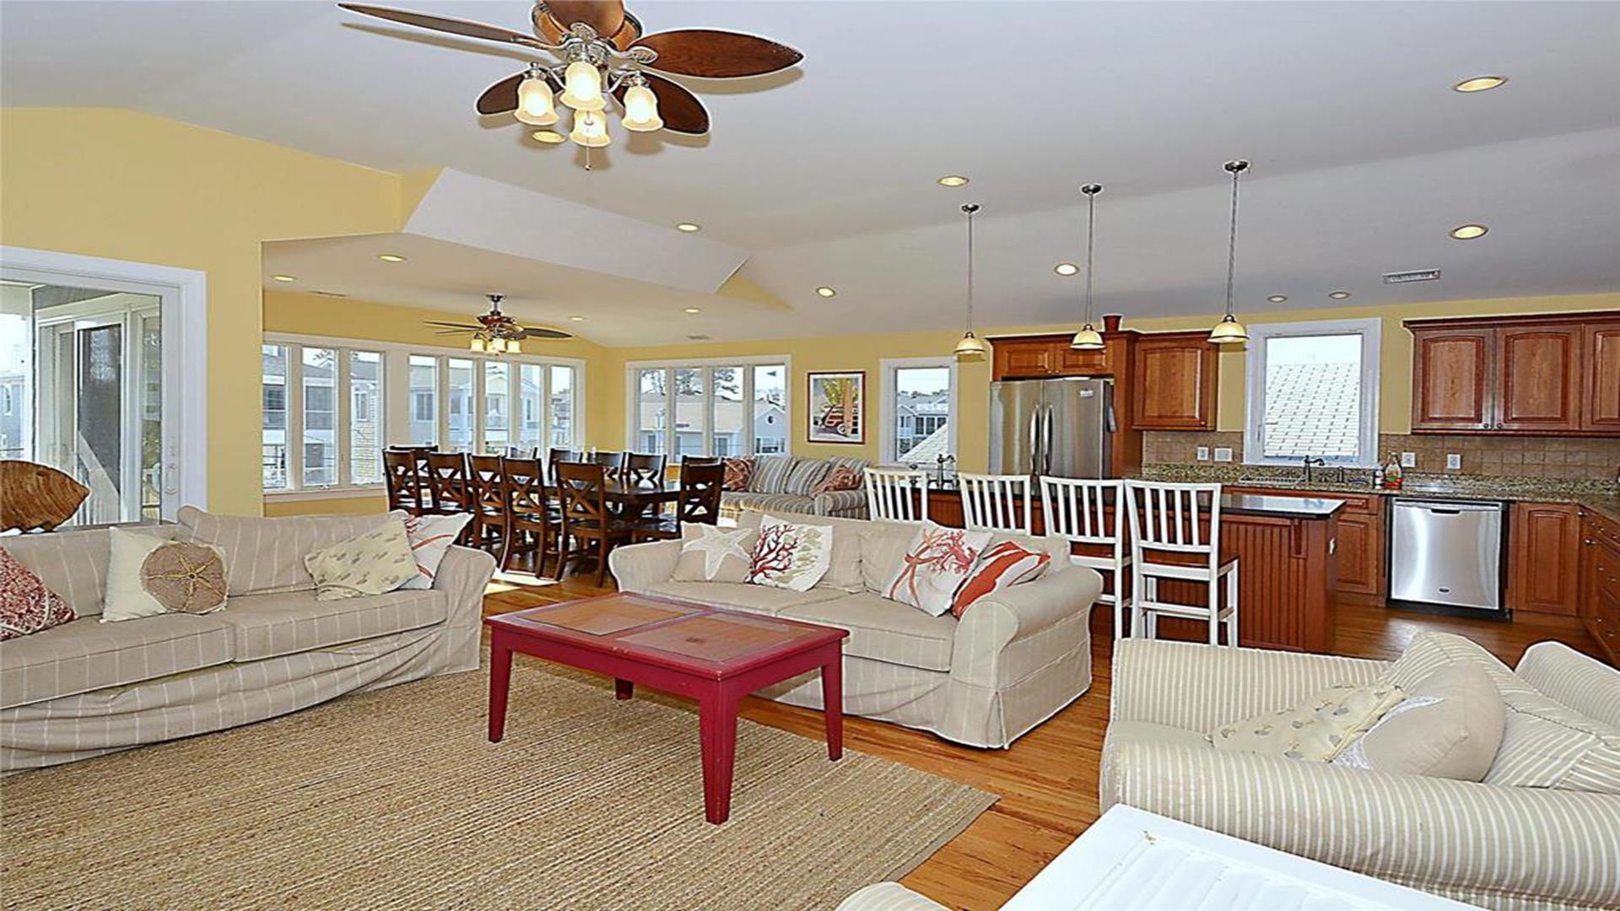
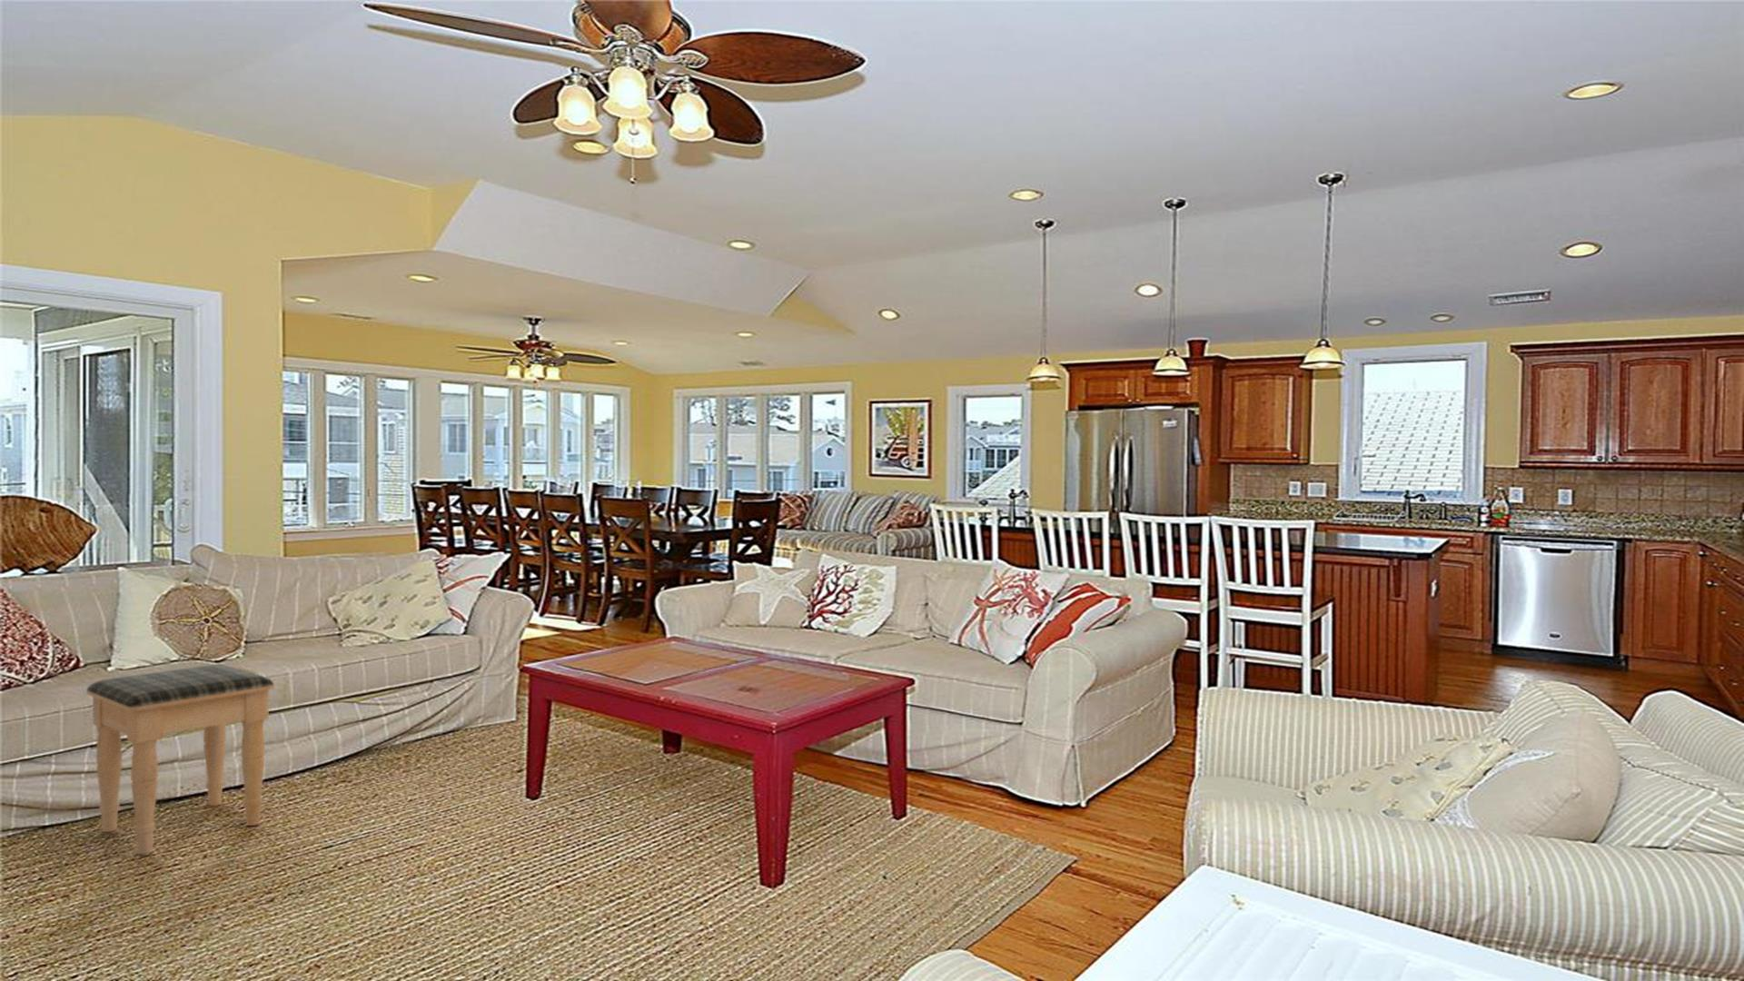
+ footstool [85,664,275,855]
